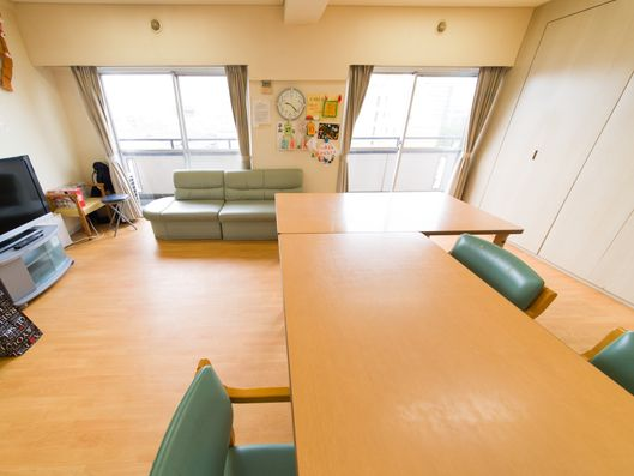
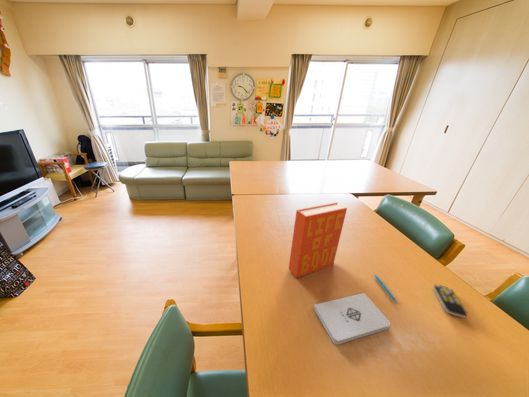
+ pen [373,273,398,304]
+ book [288,202,348,279]
+ notepad [313,292,391,345]
+ remote control [432,284,468,319]
